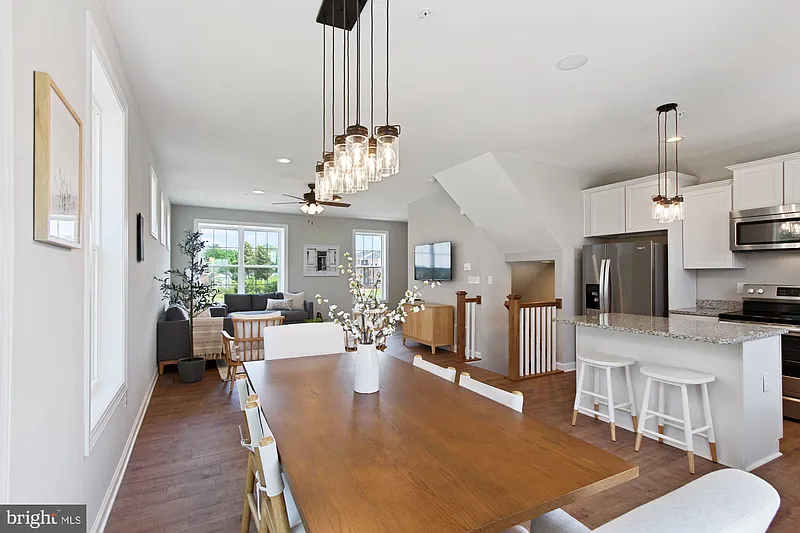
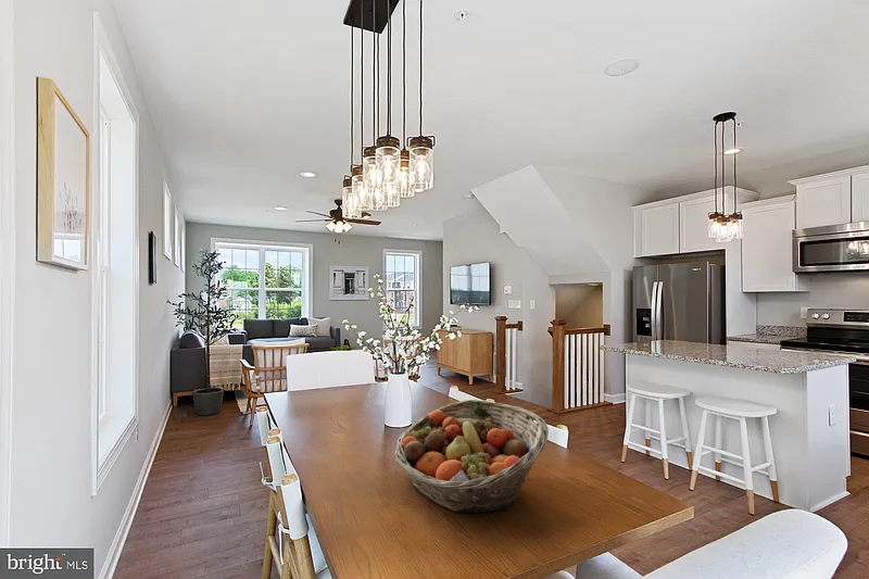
+ fruit basket [393,399,550,514]
